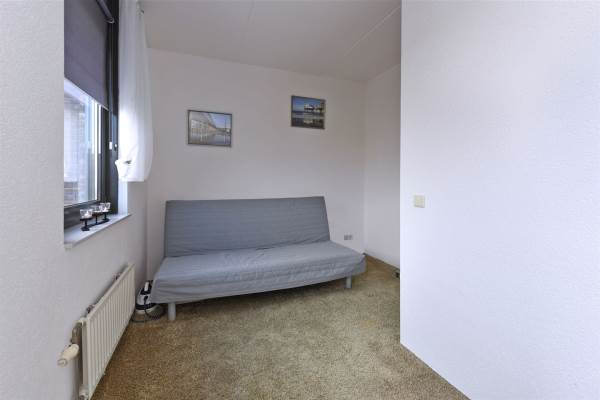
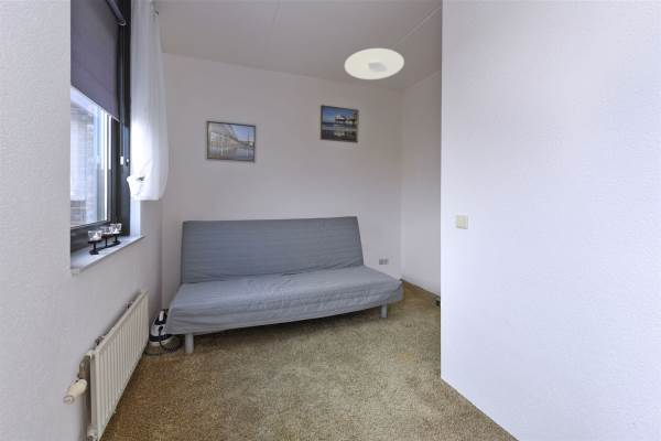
+ ceiling light [344,47,405,80]
